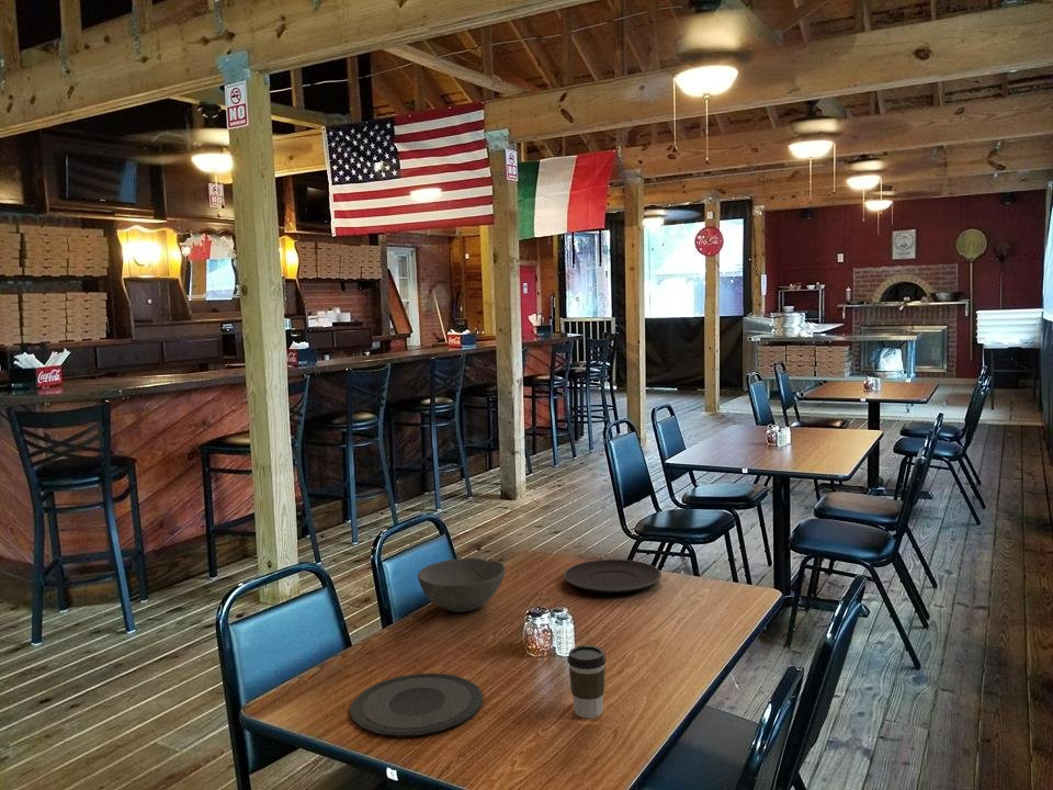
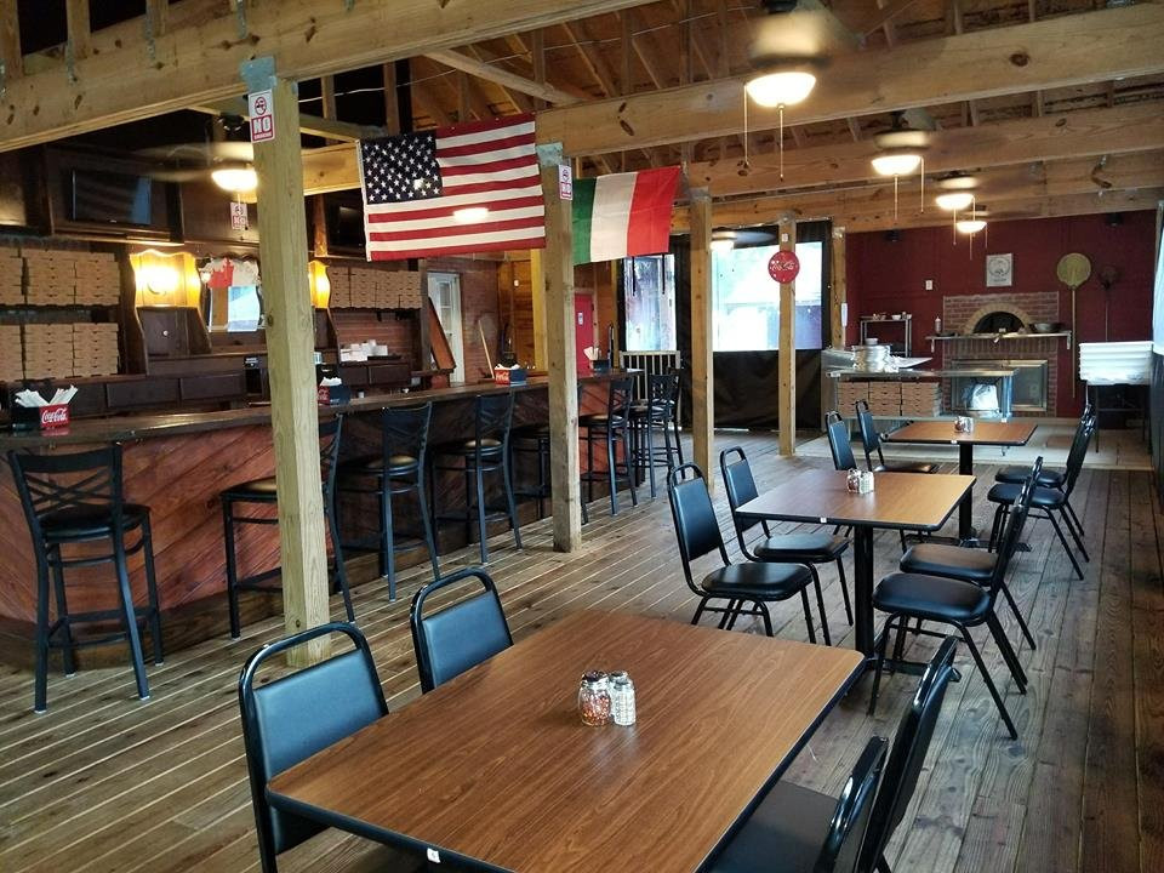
- plate [349,673,484,737]
- bowl [417,557,507,613]
- plate [563,558,663,594]
- coffee cup [566,644,607,719]
